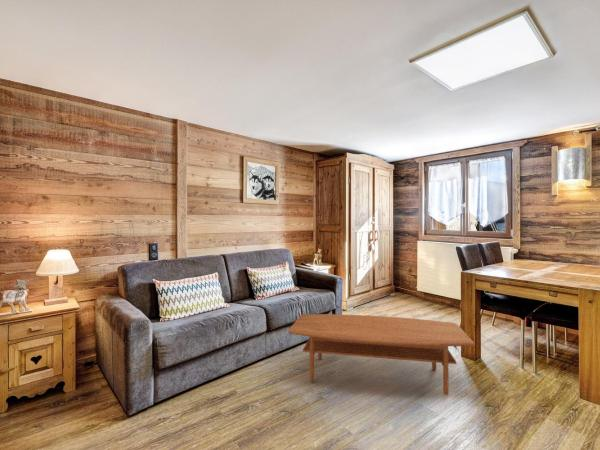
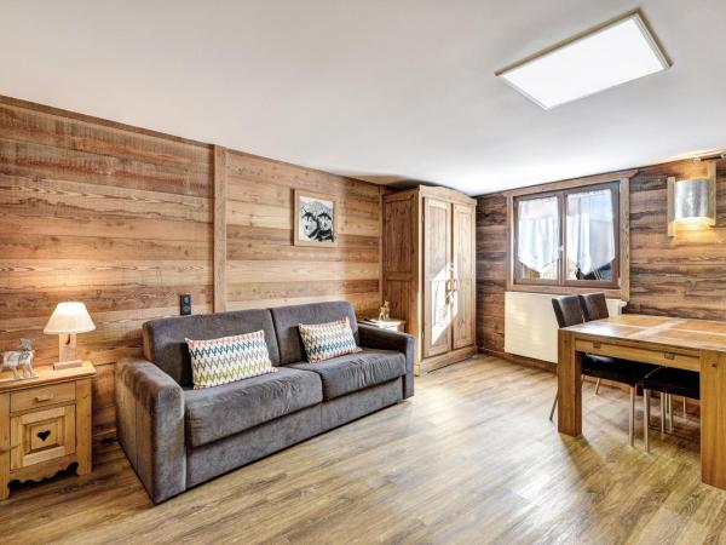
- coffee table [288,313,475,397]
